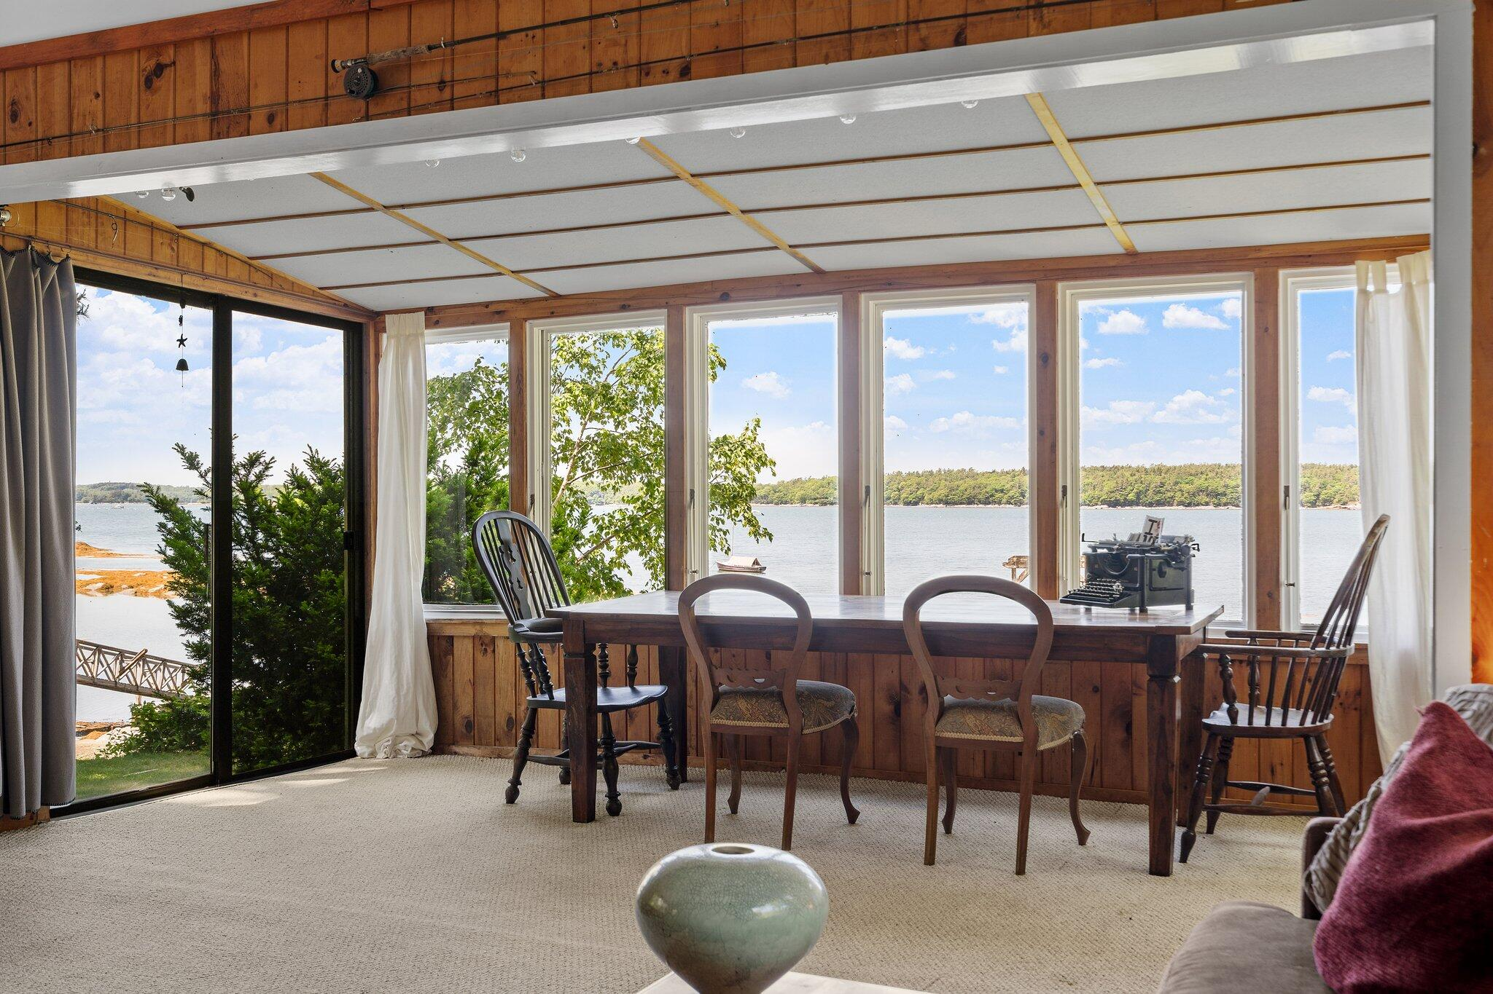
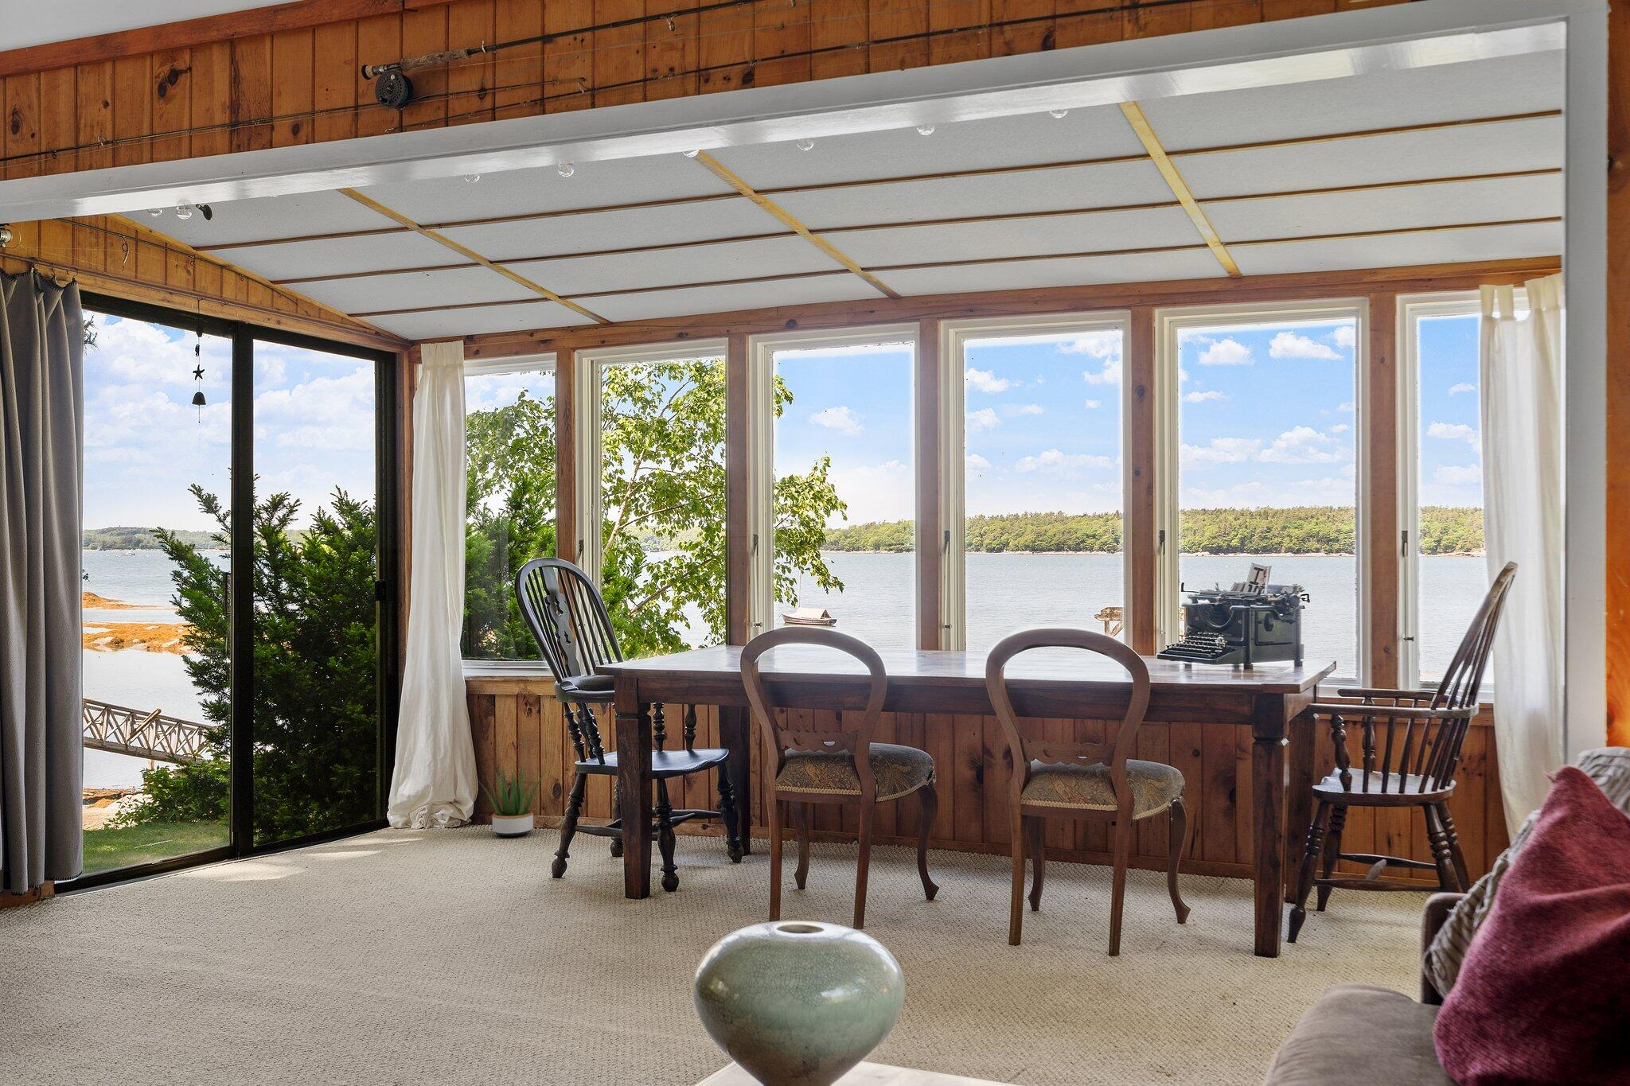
+ potted plant [477,761,547,838]
